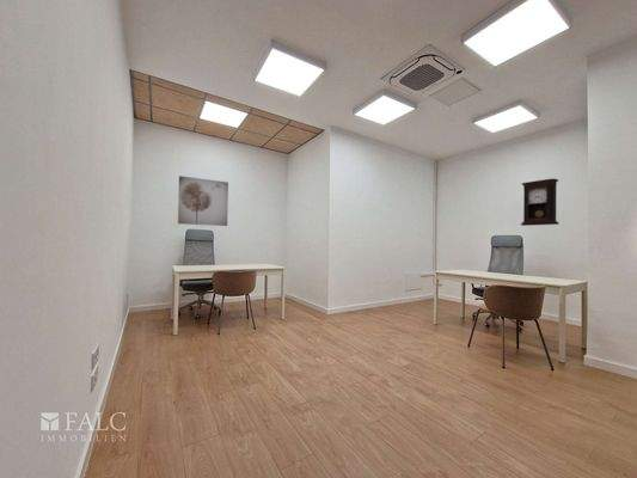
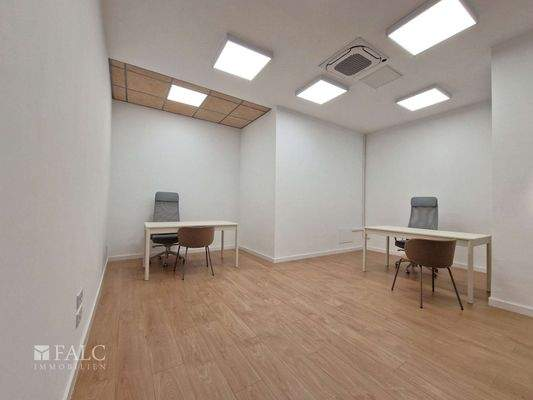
- pendulum clock [520,178,561,227]
- wall art [177,174,229,227]
